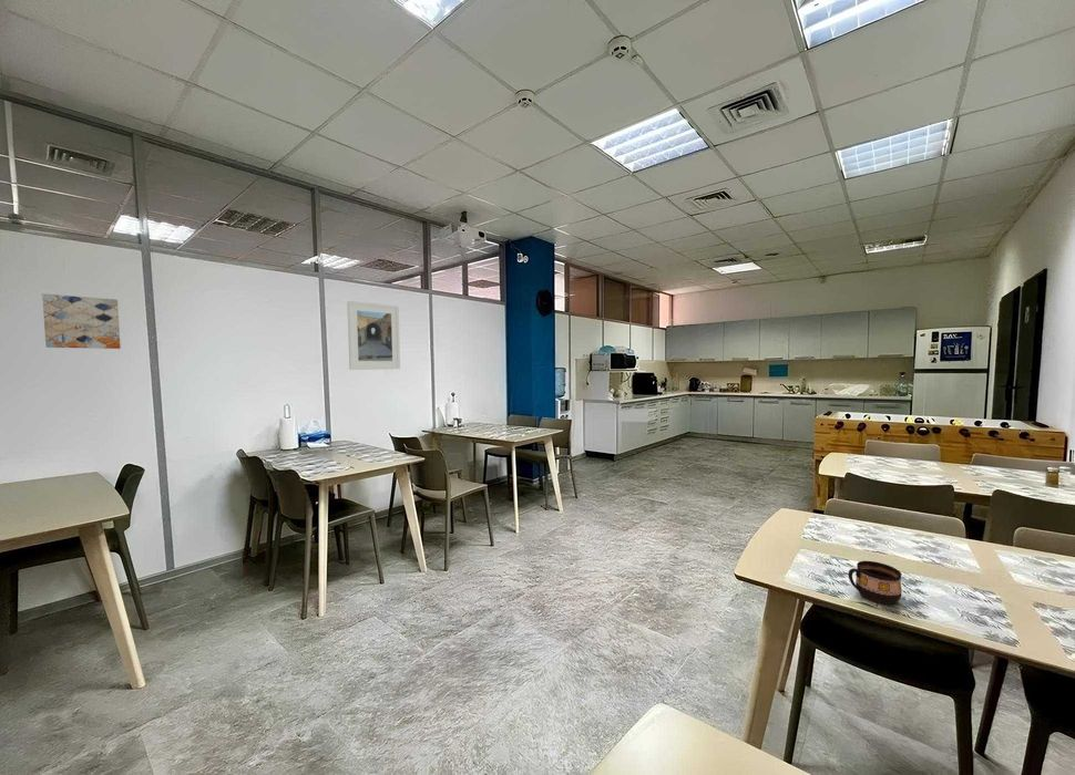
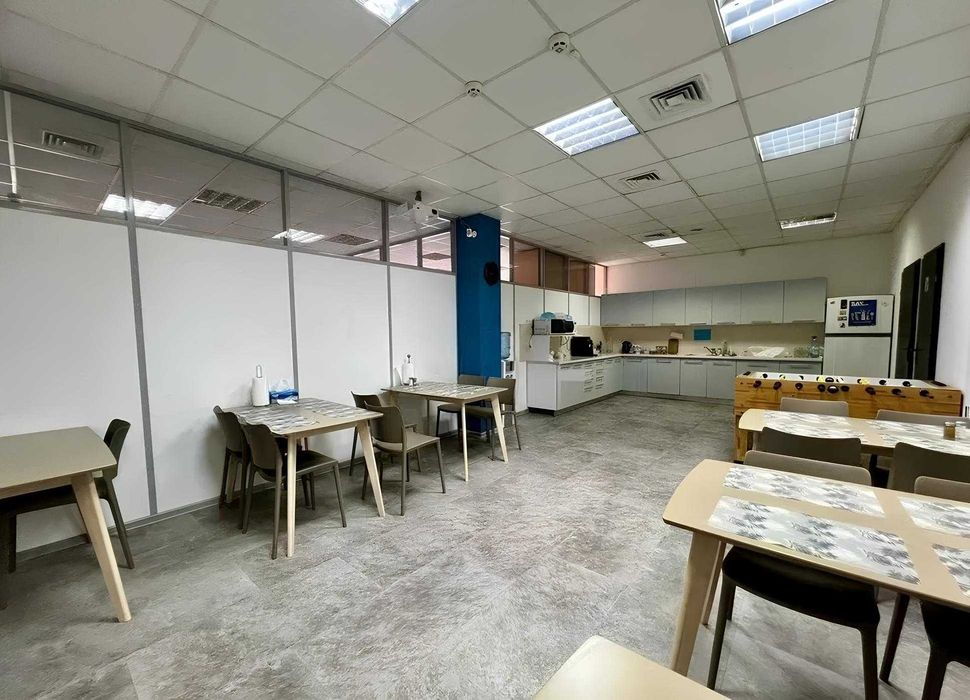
- wall art [41,292,122,350]
- cup [848,560,902,604]
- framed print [346,300,401,371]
